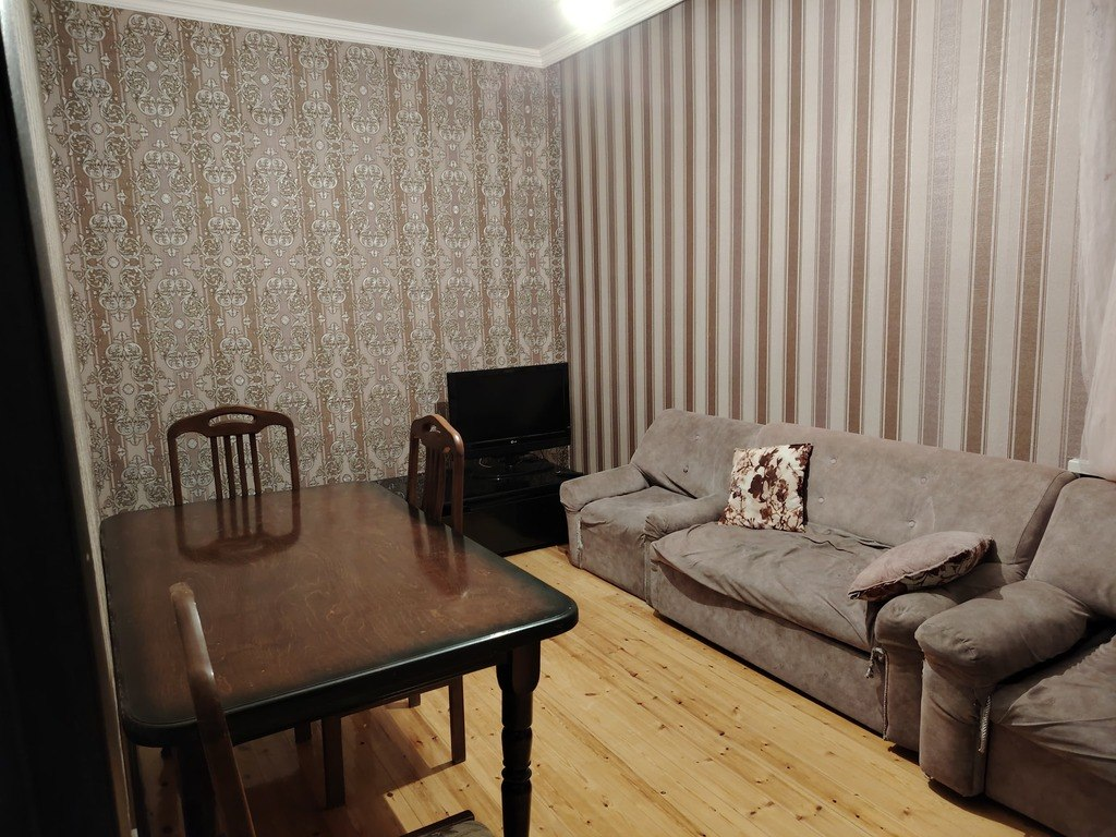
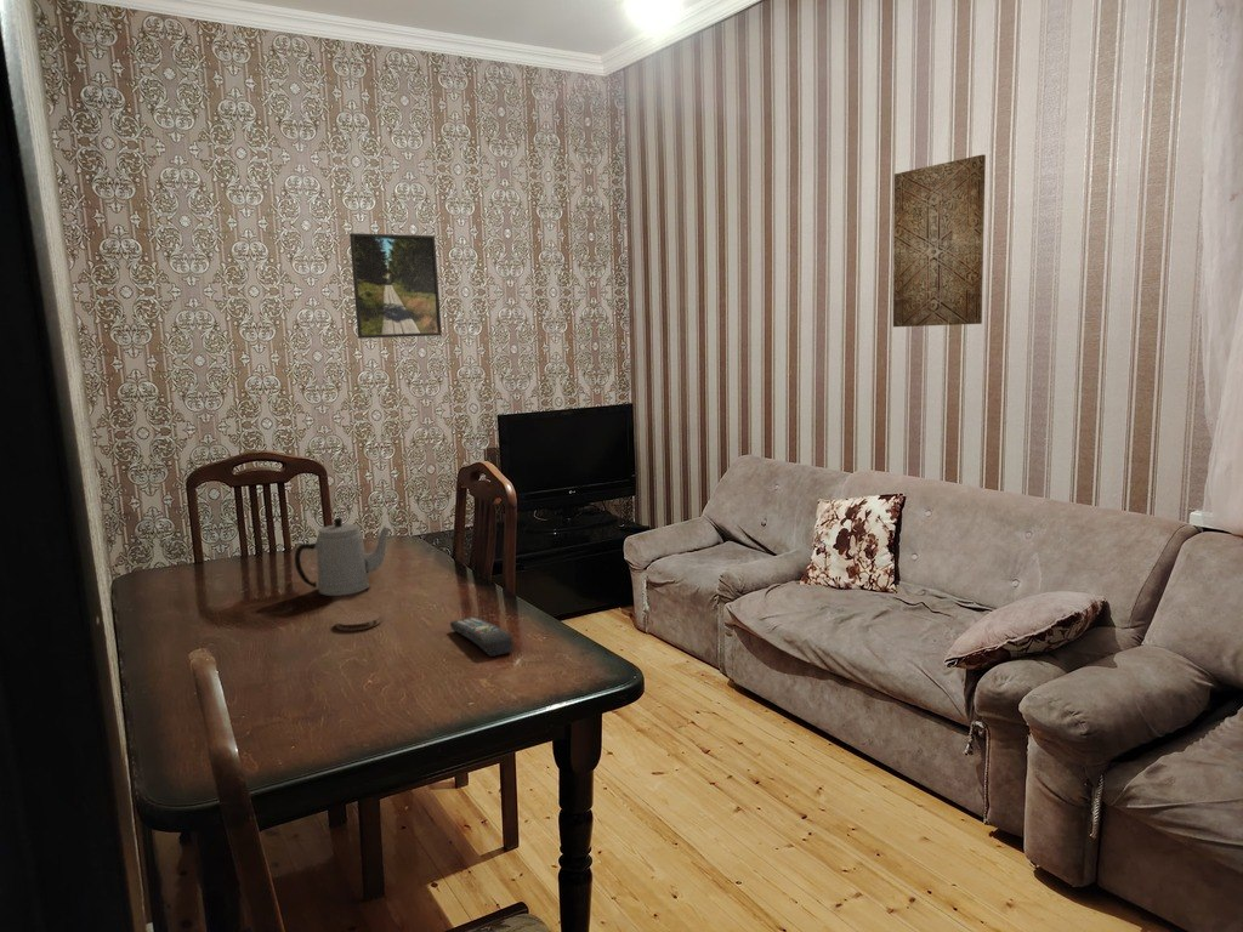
+ remote control [449,616,513,658]
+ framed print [348,232,443,340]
+ teapot [294,517,392,597]
+ wall art [892,153,987,328]
+ coaster [335,609,382,632]
